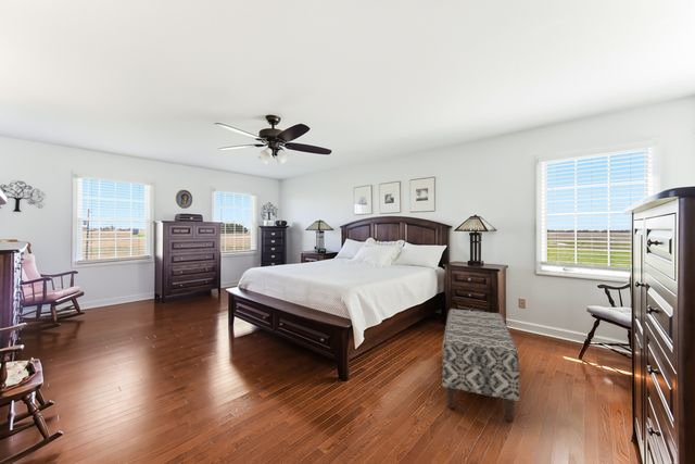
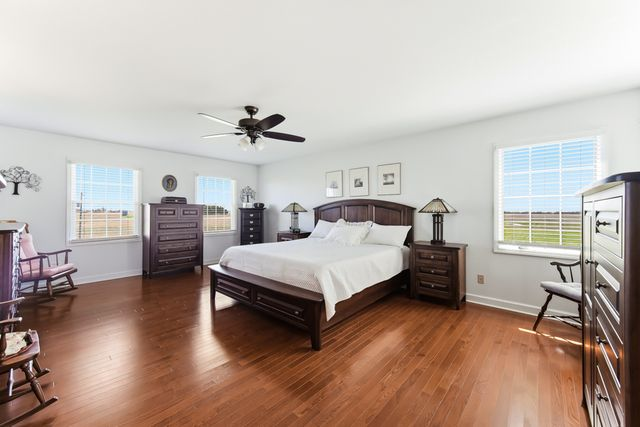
- bench [442,308,520,422]
